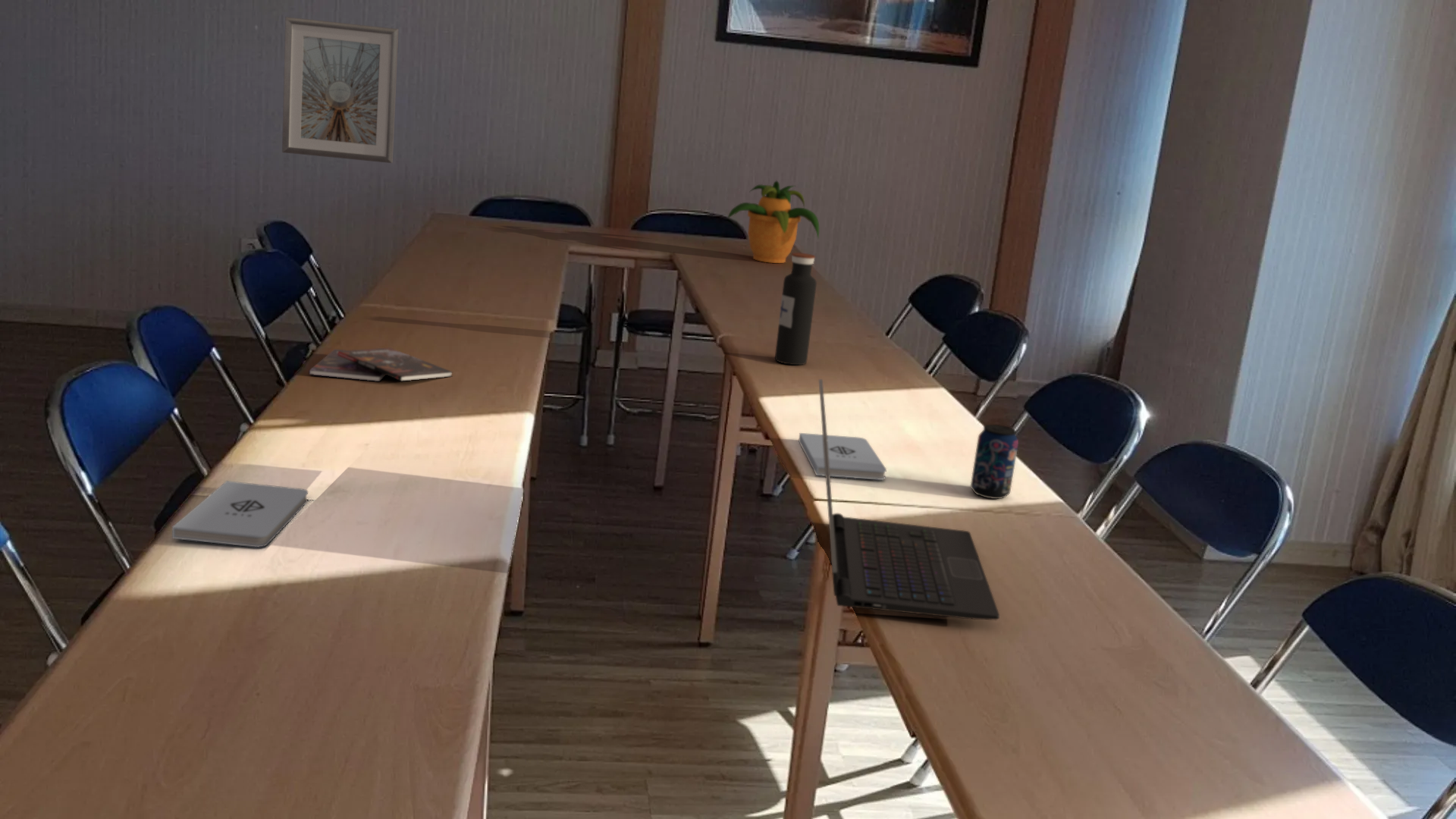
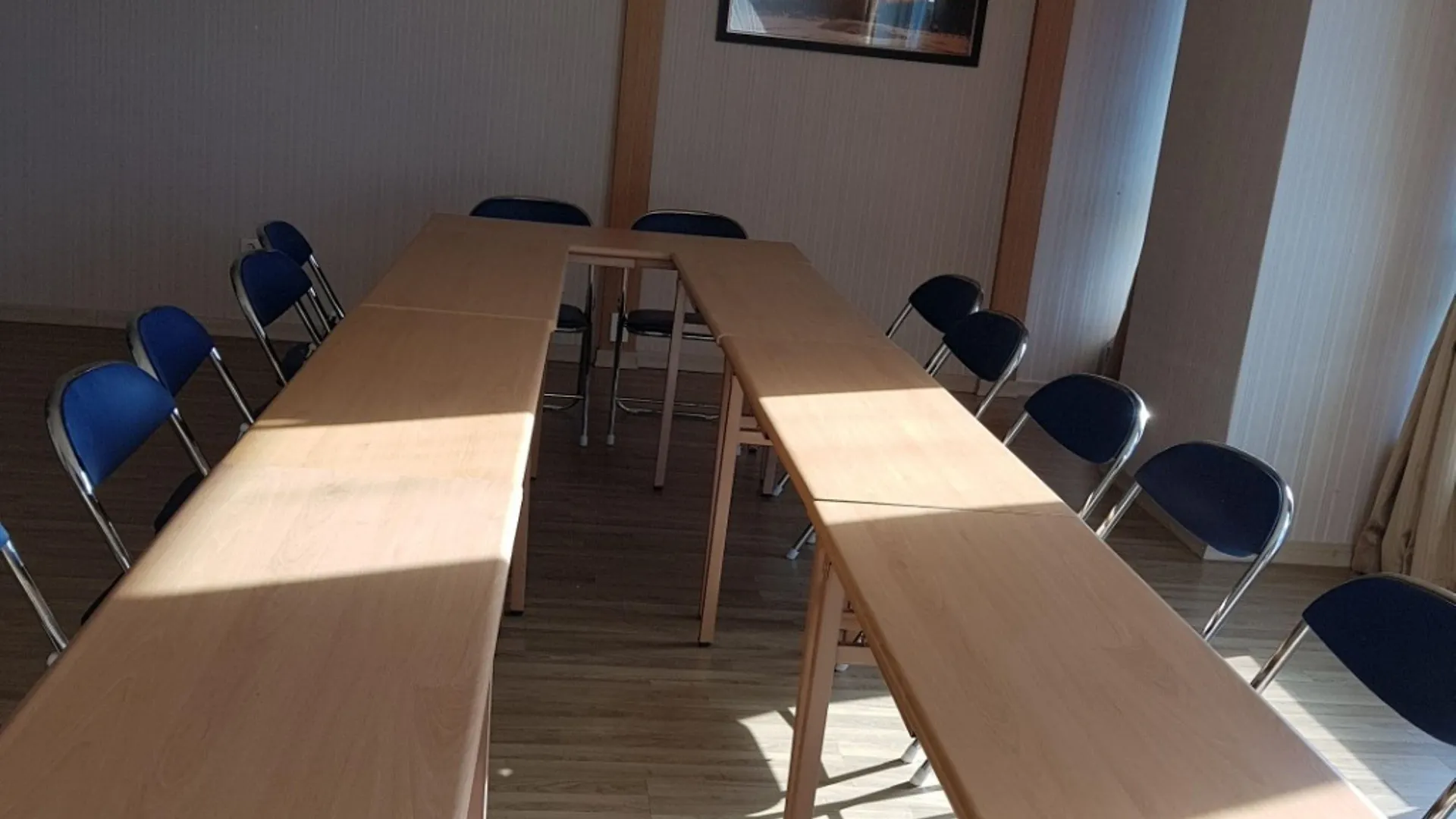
- potted plant [727,180,820,264]
- water bottle [774,252,817,366]
- laptop computer [818,378,1000,620]
- beverage can [970,424,1019,500]
- notepad [798,432,887,481]
- picture frame [281,16,400,164]
- booklet [309,347,453,382]
- notepad [171,480,309,548]
